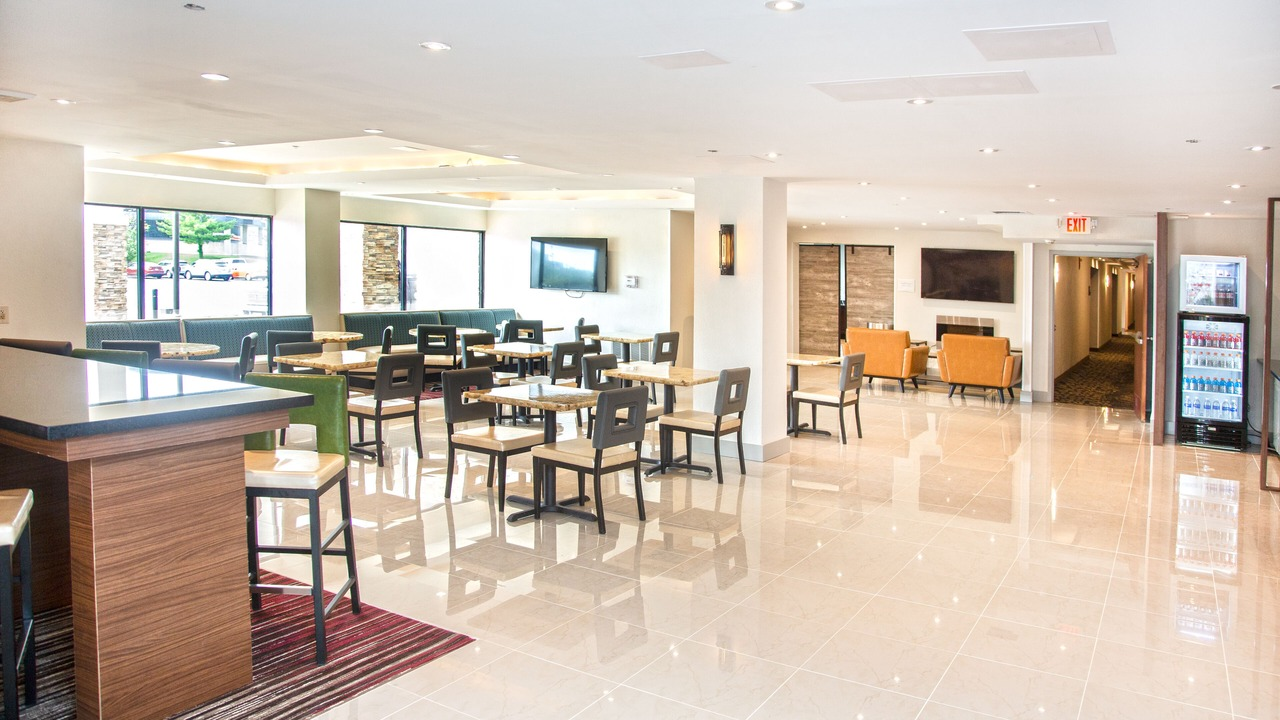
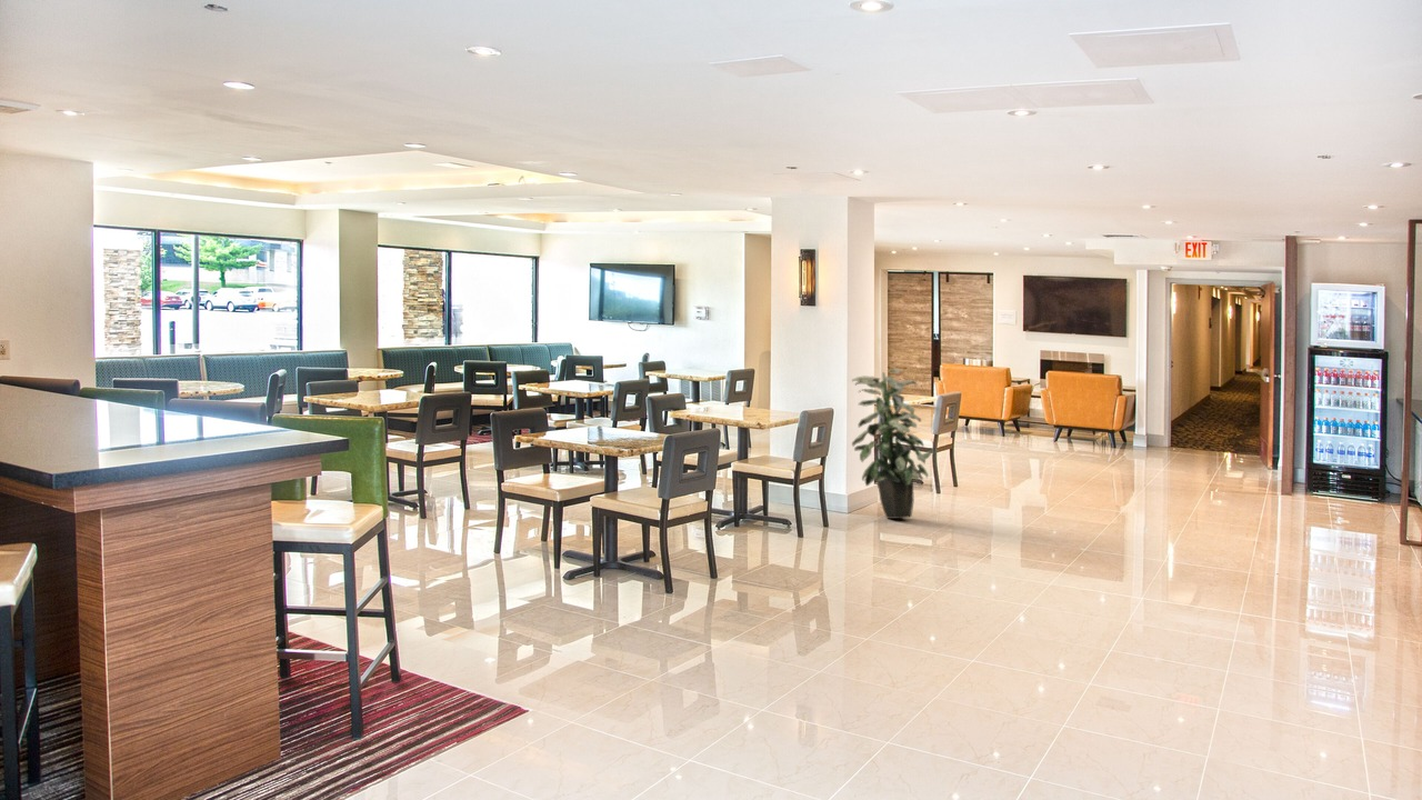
+ indoor plant [851,368,934,520]
